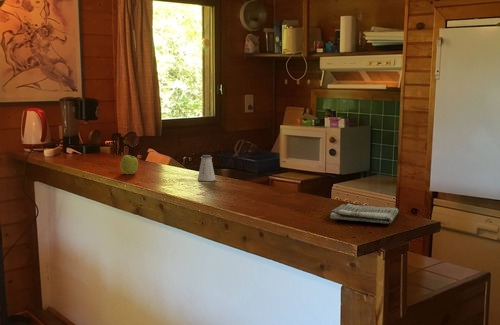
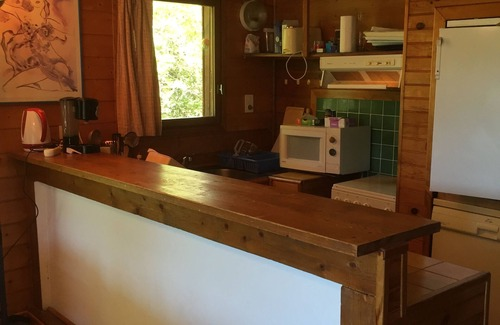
- apple [119,152,139,175]
- saltshaker [197,154,216,182]
- dish towel [329,202,400,225]
